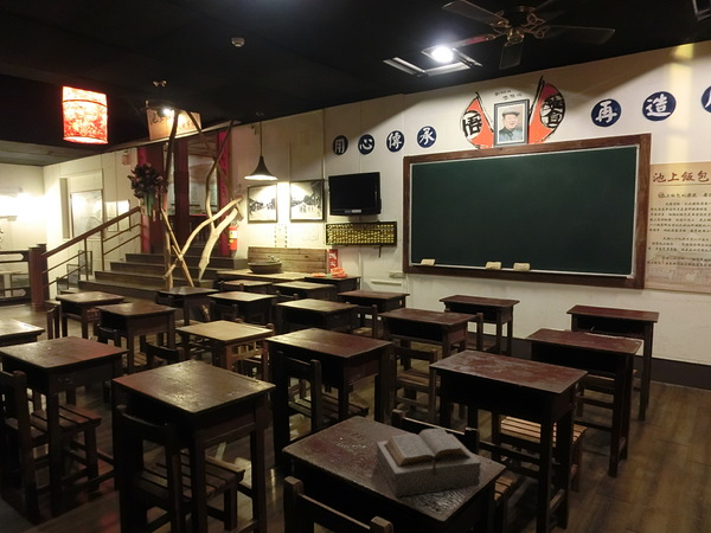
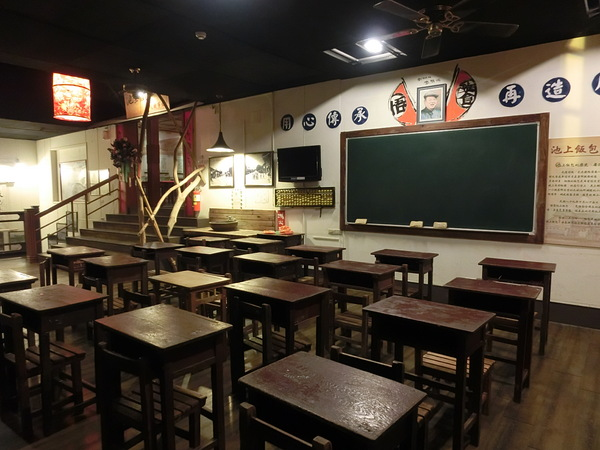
- bible [376,426,482,499]
